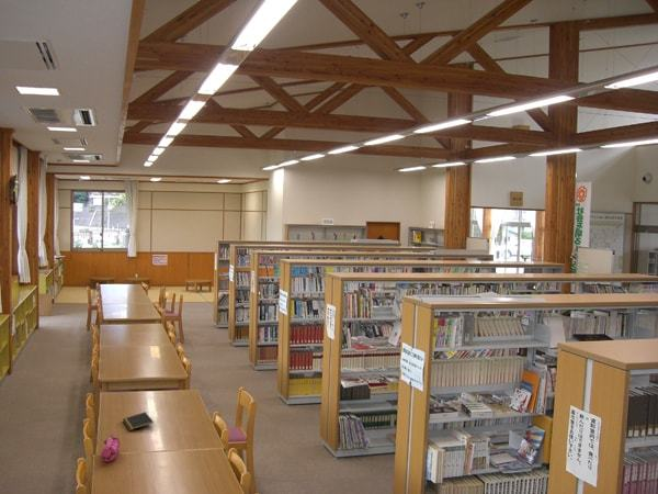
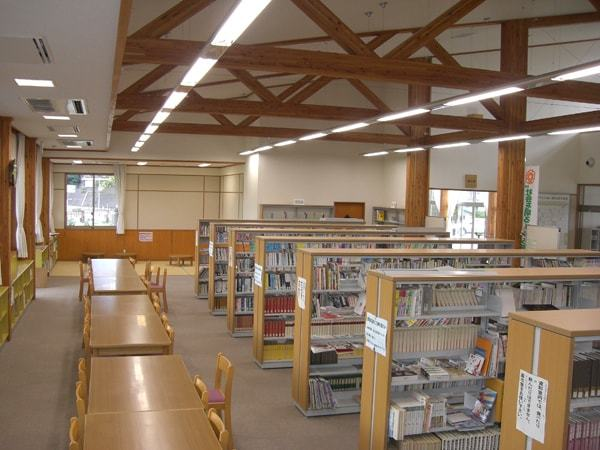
- pencil case [101,434,121,463]
- notepad [122,411,155,431]
